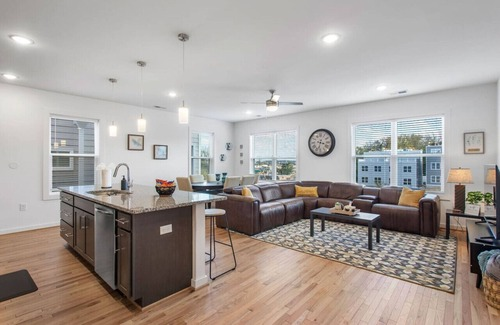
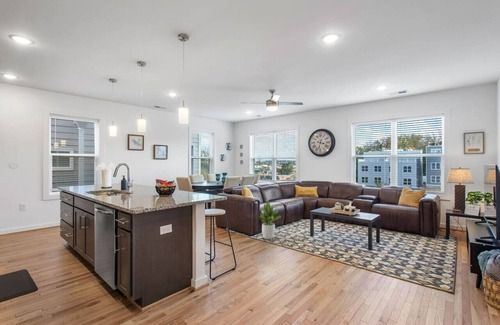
+ potted plant [259,200,282,240]
